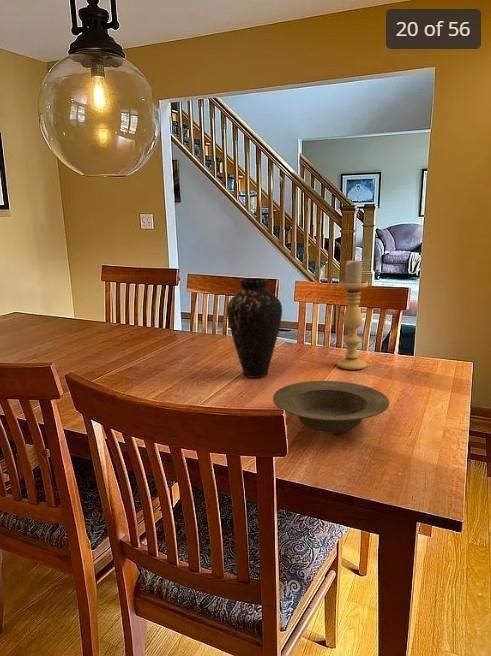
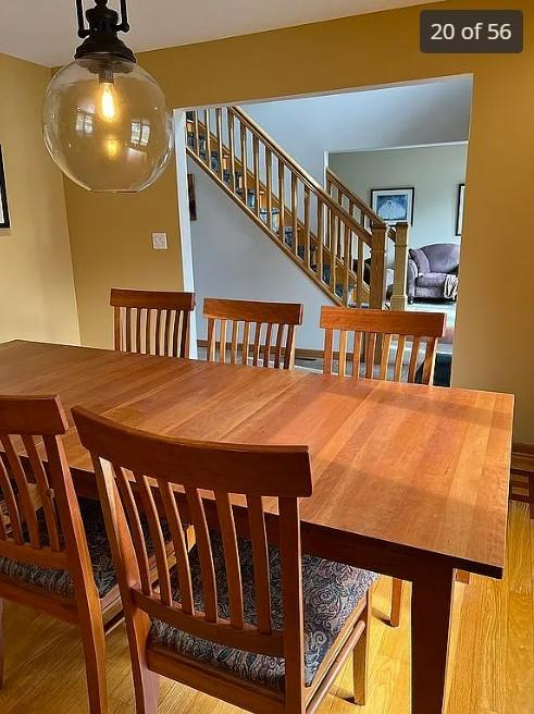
- vase [226,277,283,379]
- candle holder [336,258,369,370]
- bowl [272,380,390,434]
